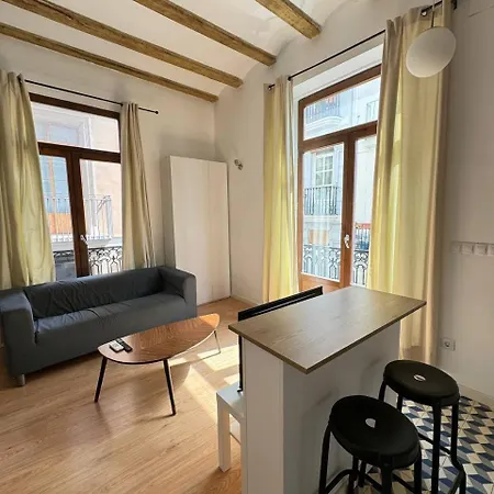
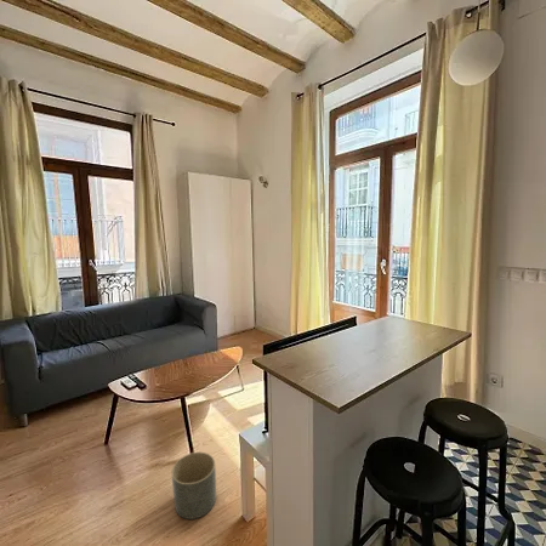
+ planter [171,451,217,521]
